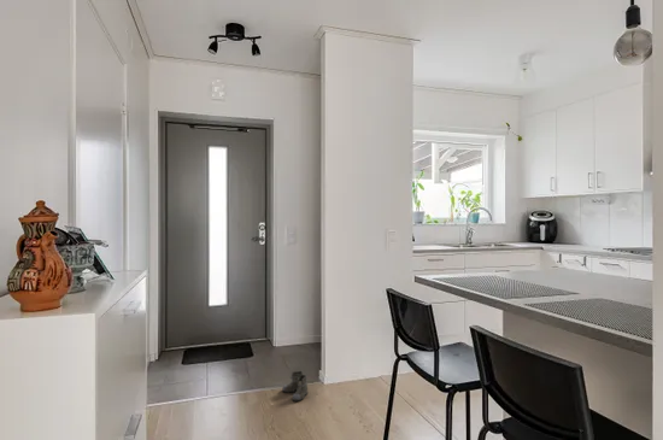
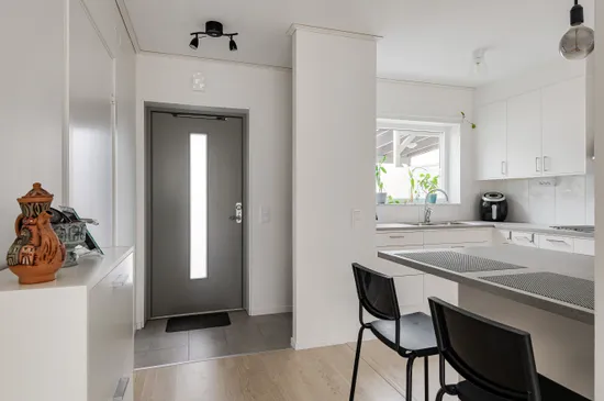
- boots [281,370,310,403]
